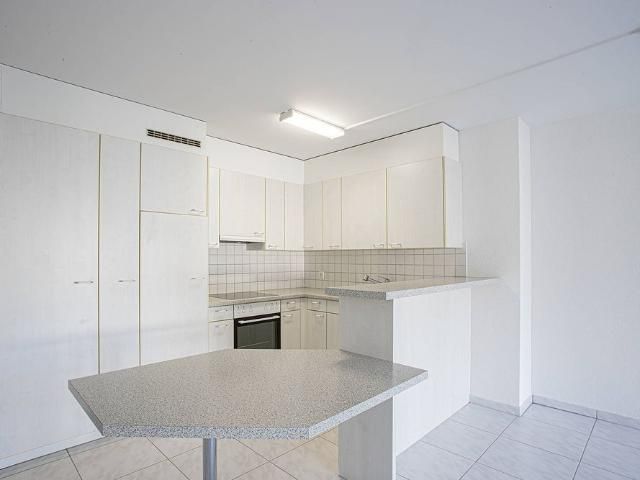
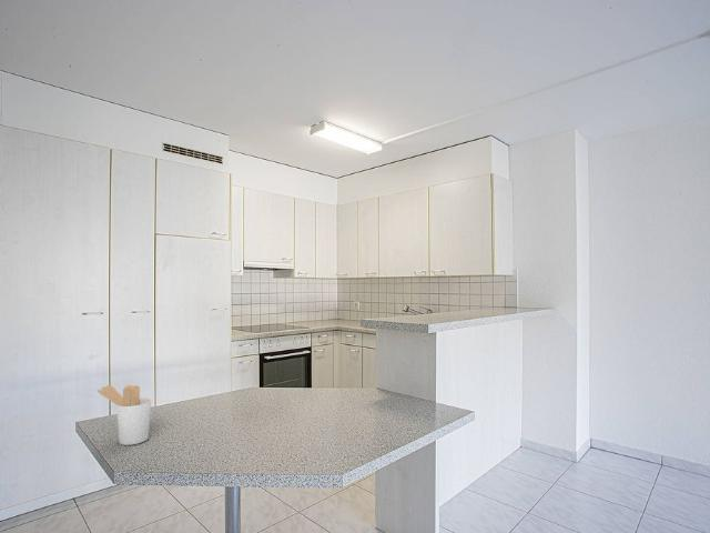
+ utensil holder [97,384,152,446]
